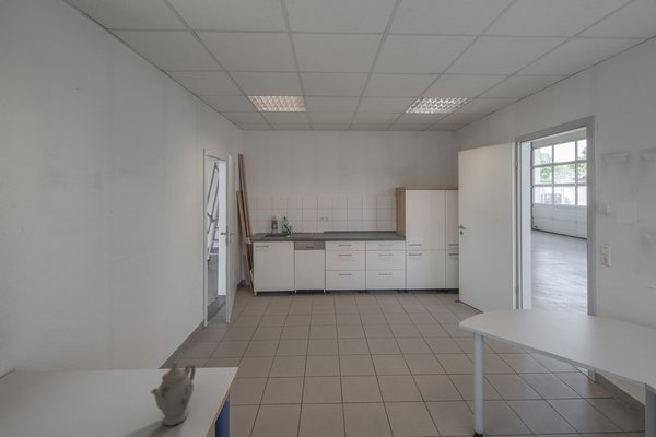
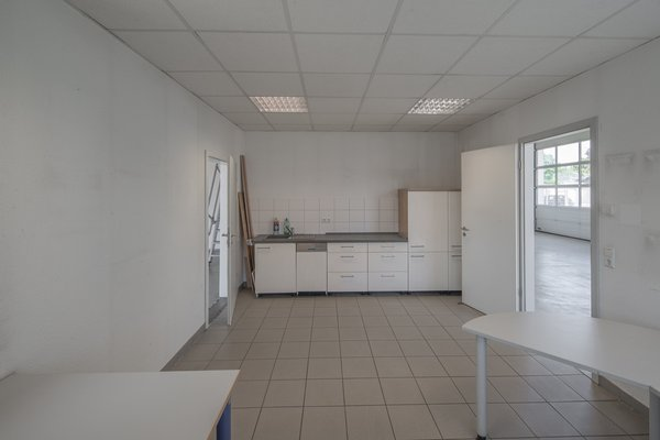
- chinaware [150,361,197,426]
